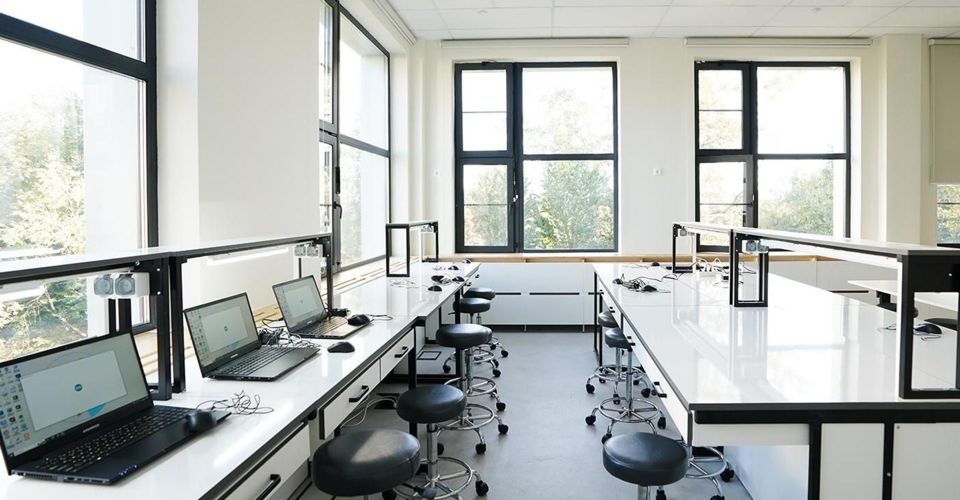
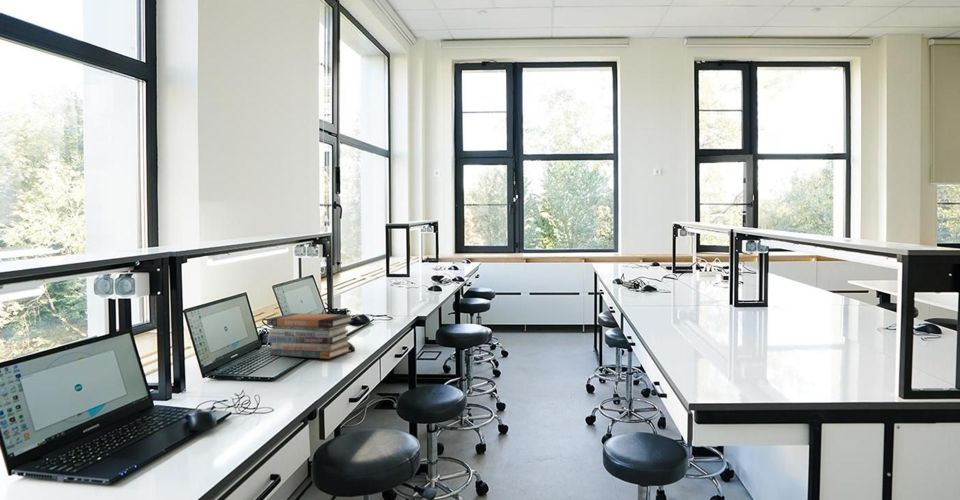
+ book stack [266,312,354,360]
